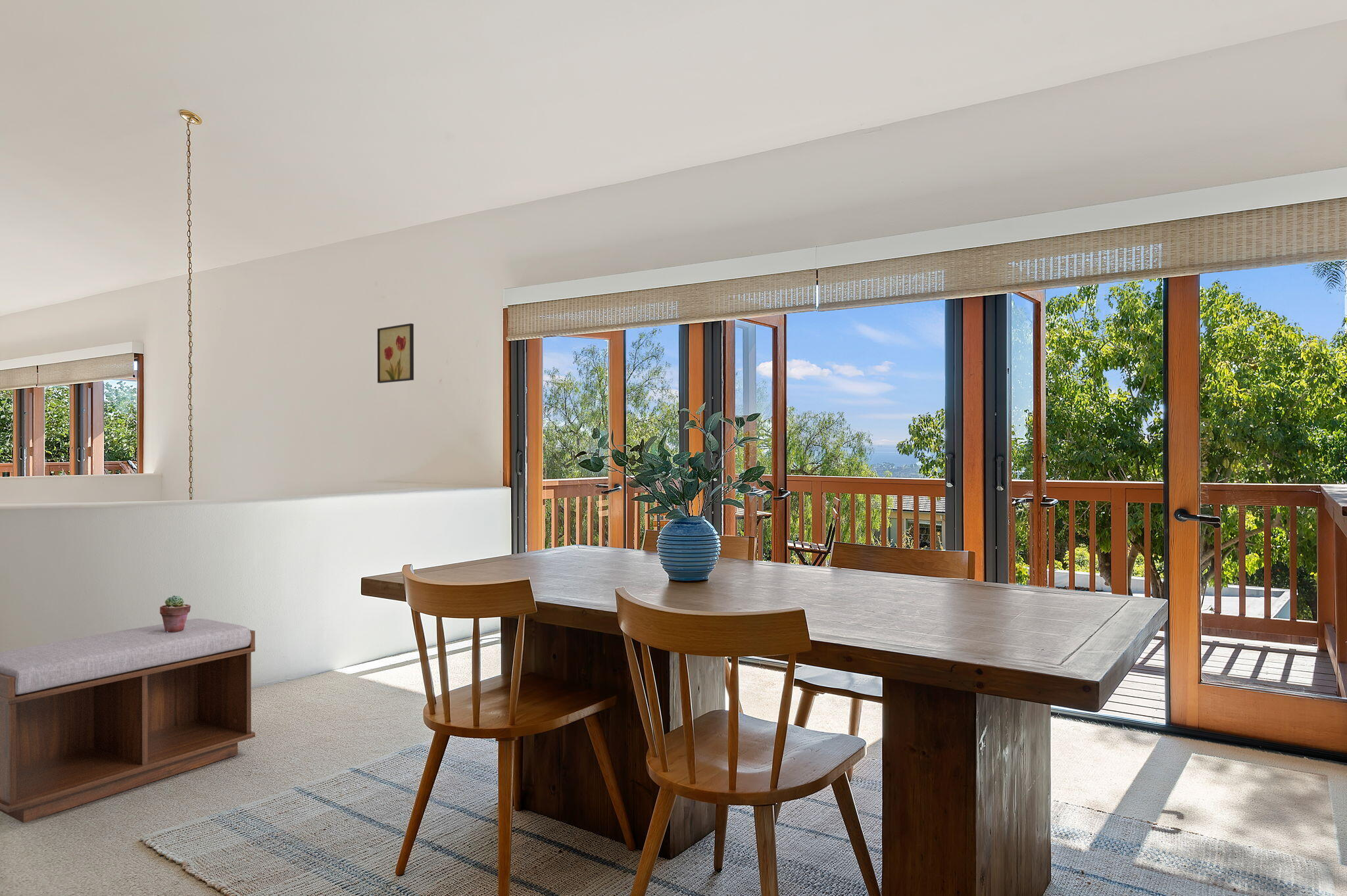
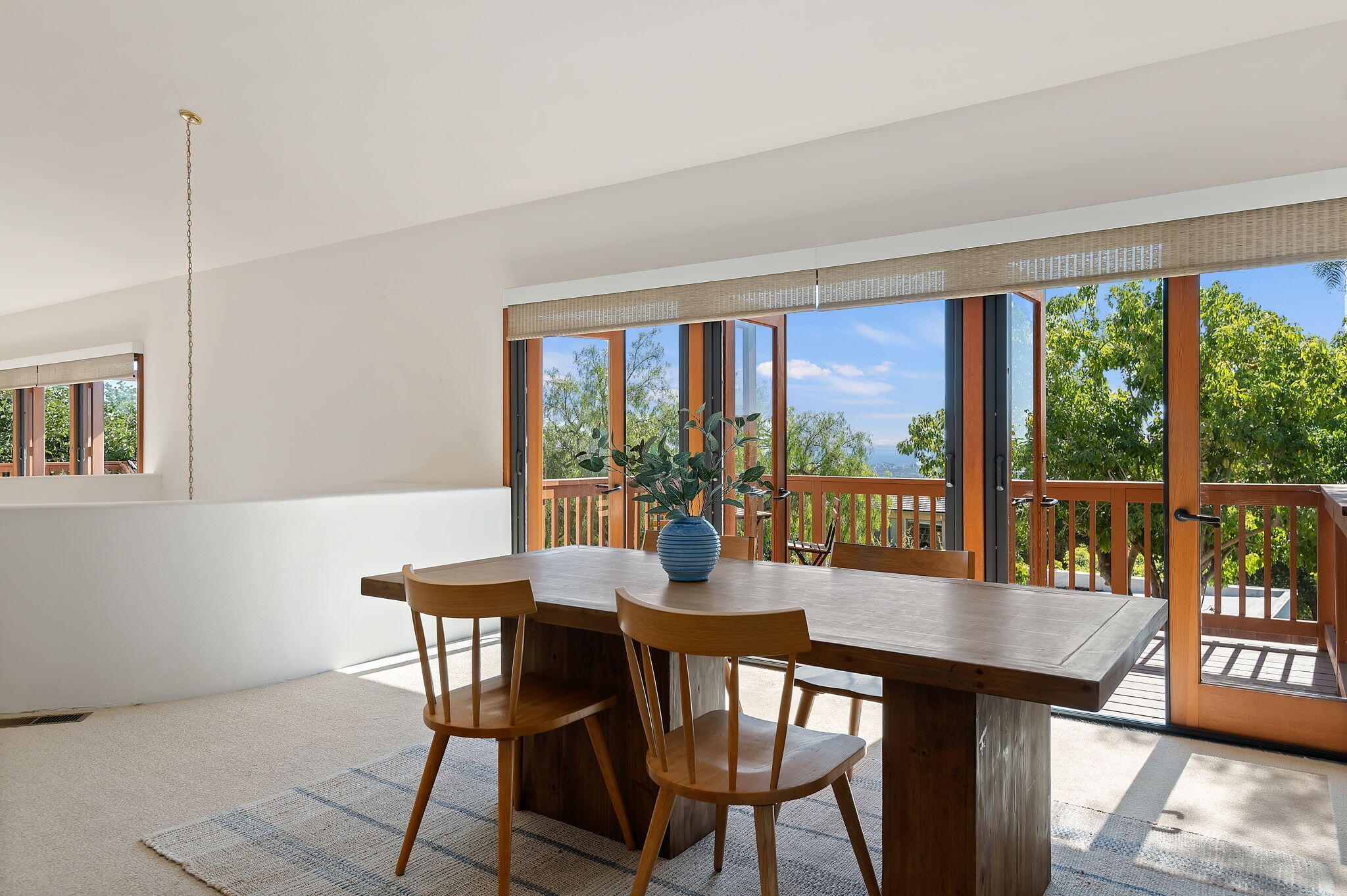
- bench [0,618,256,824]
- wall art [377,323,414,384]
- potted succulent [159,595,191,632]
